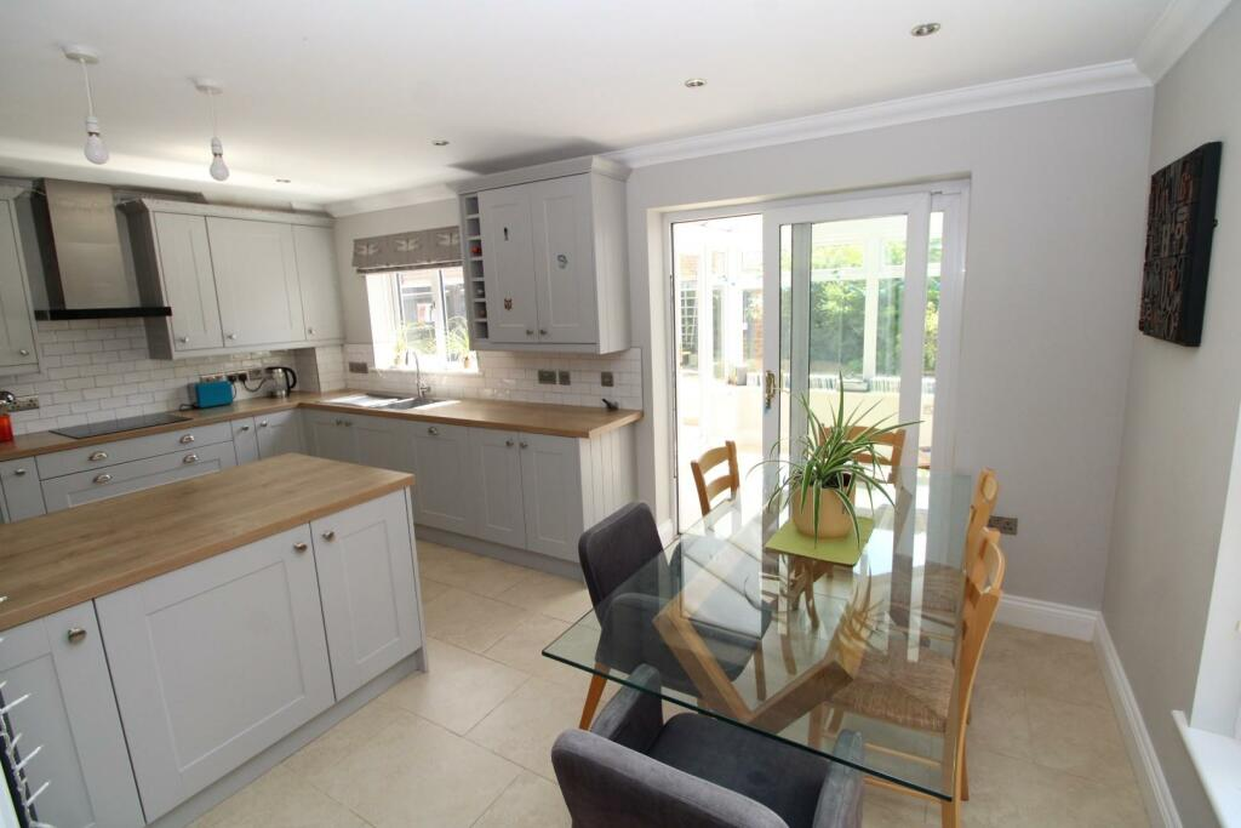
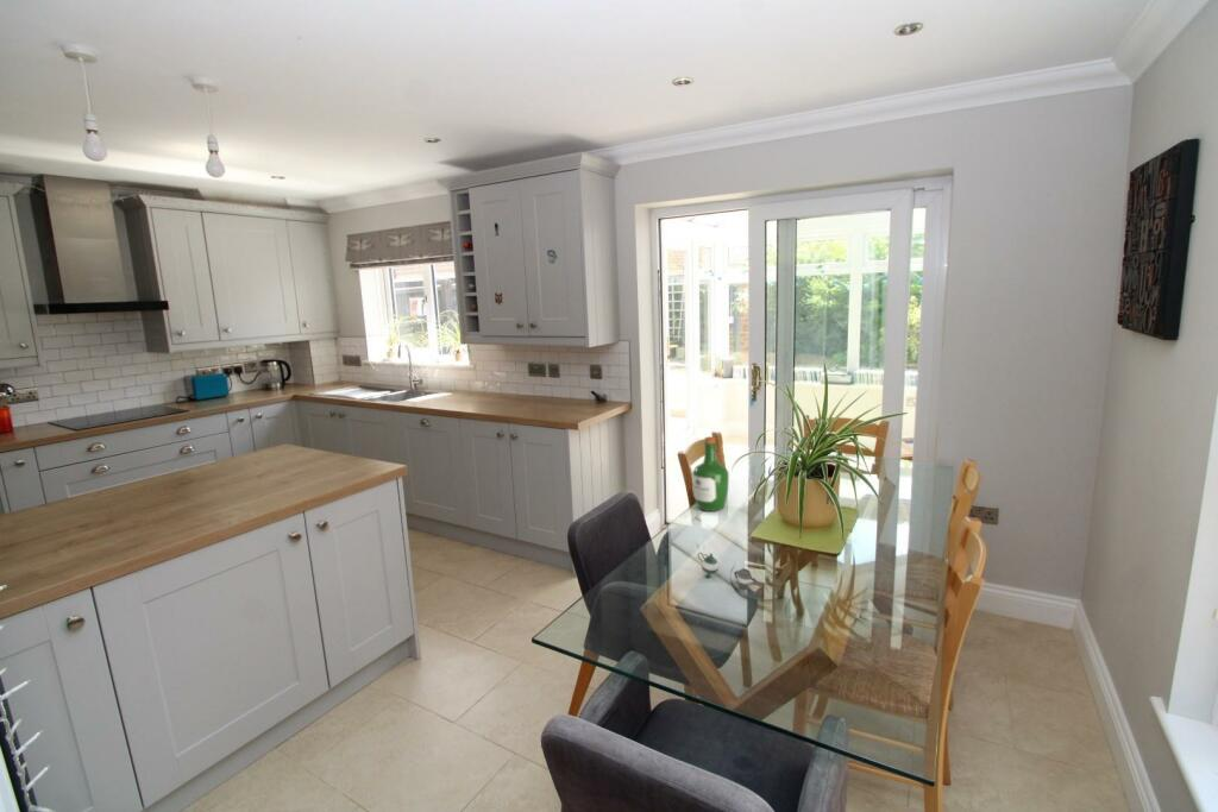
+ teapot [697,552,758,590]
+ wine bottle [691,435,730,512]
